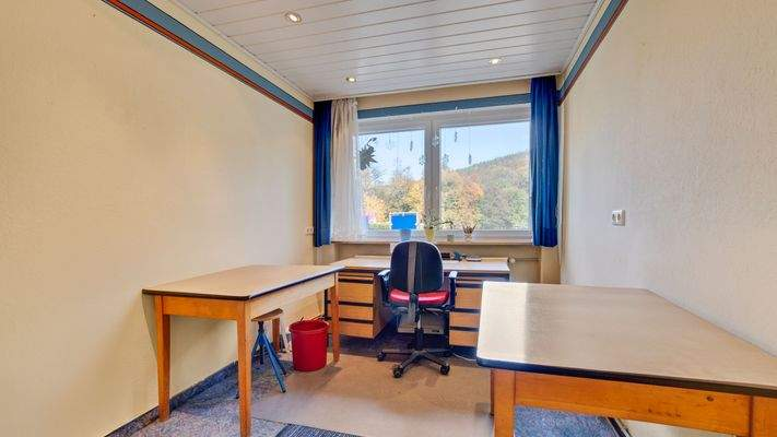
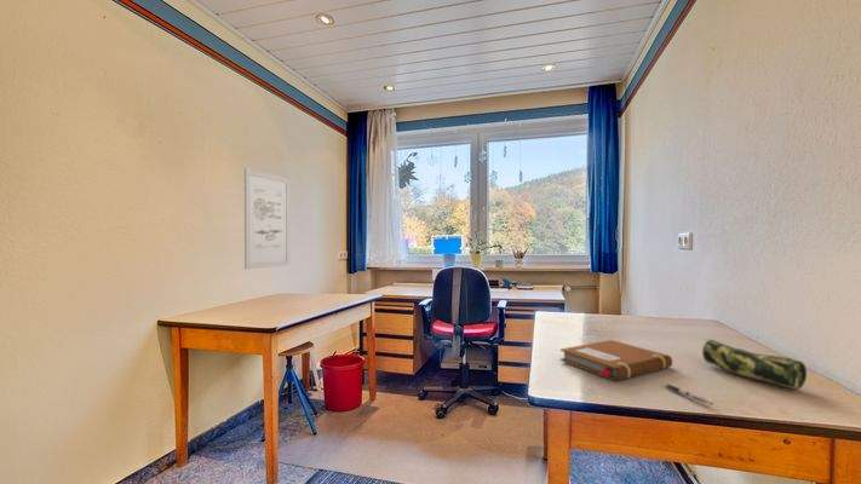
+ notebook [559,339,673,381]
+ pen [661,382,714,407]
+ wall art [243,167,291,270]
+ pencil case [701,338,808,391]
